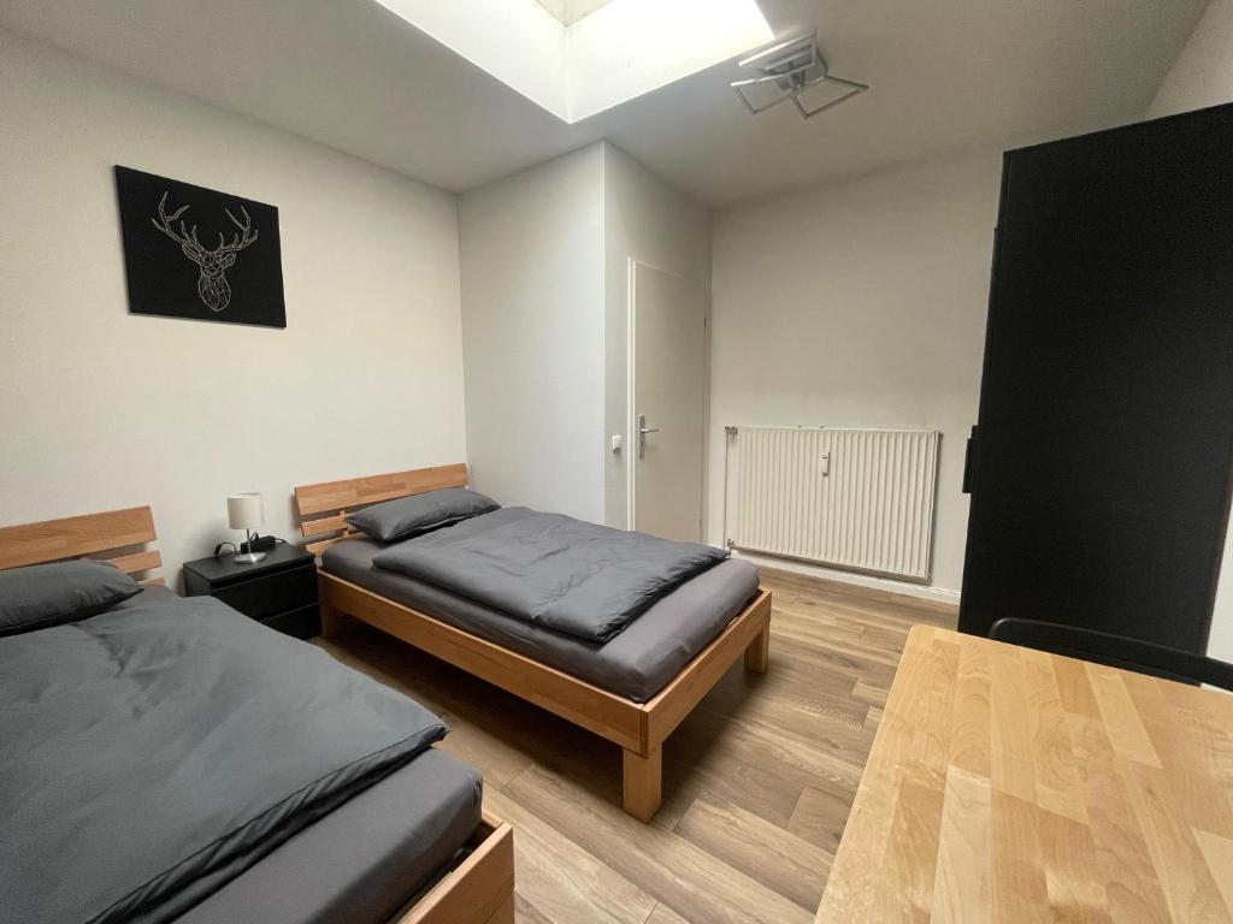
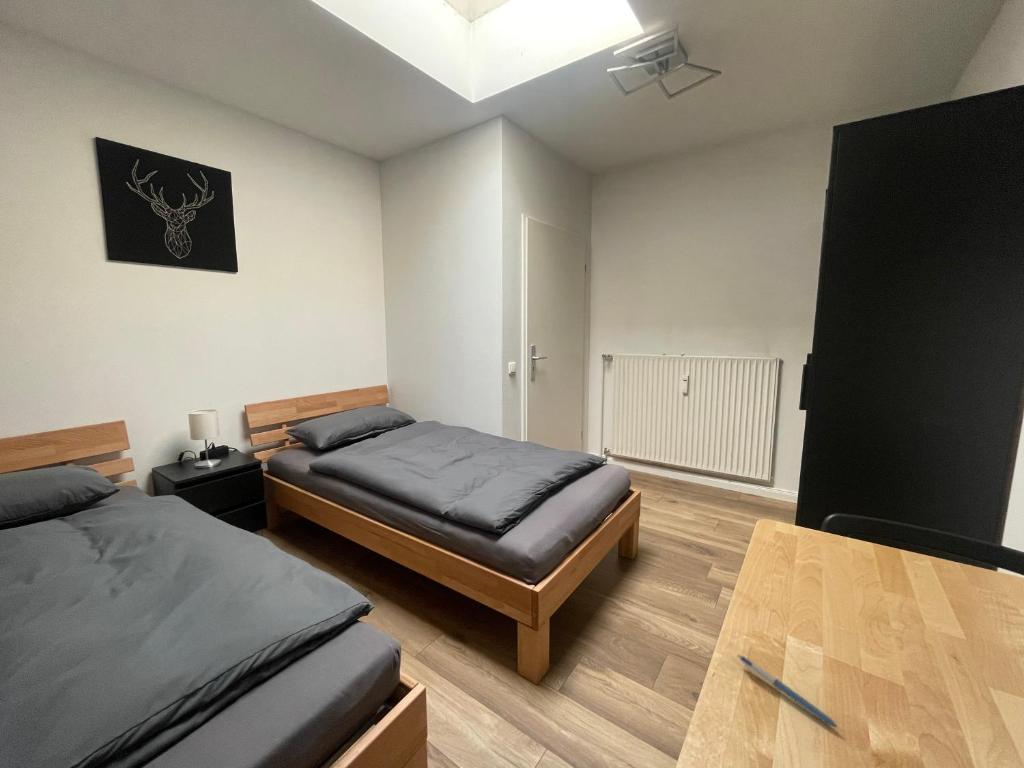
+ pen [736,653,840,730]
